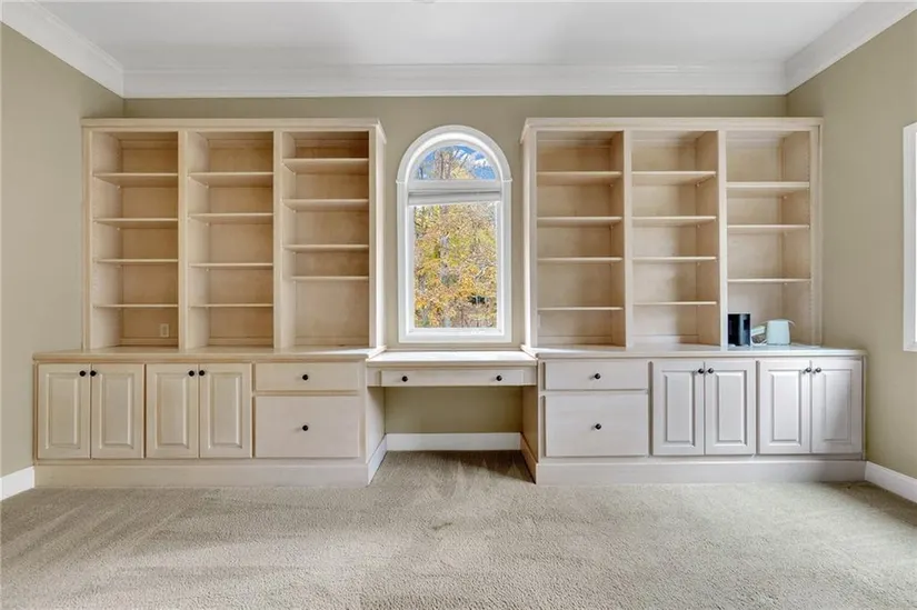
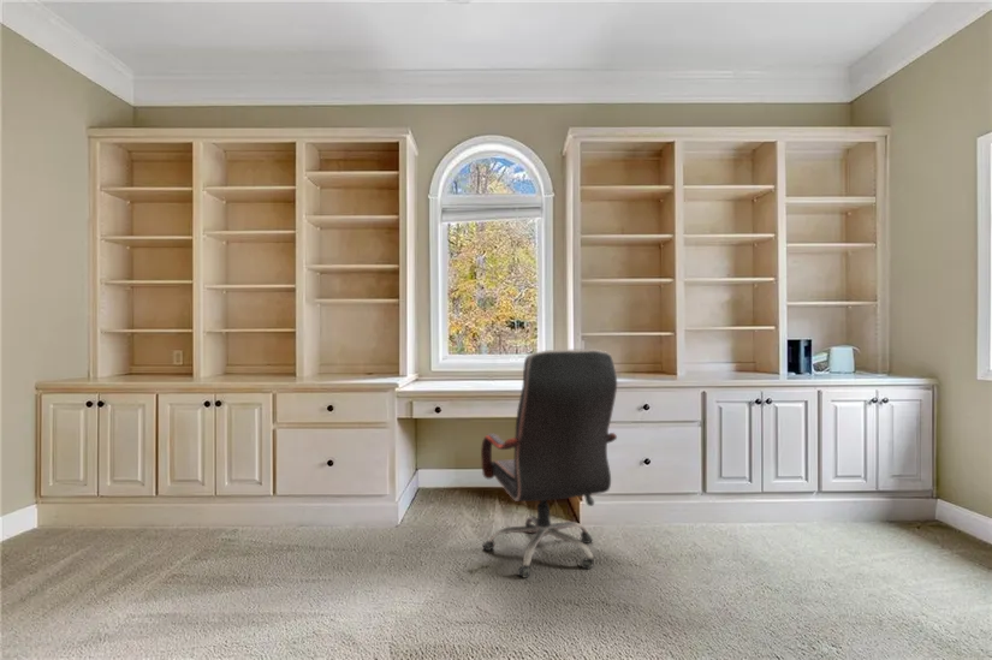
+ office chair [480,347,618,579]
